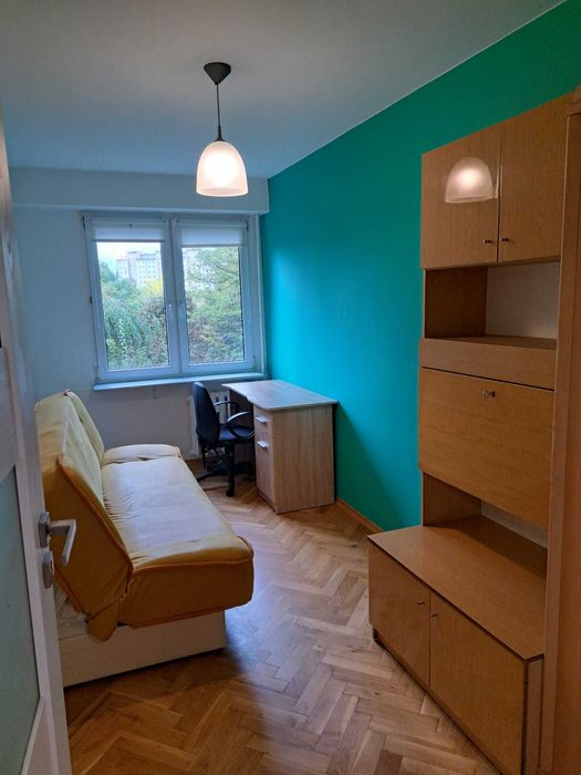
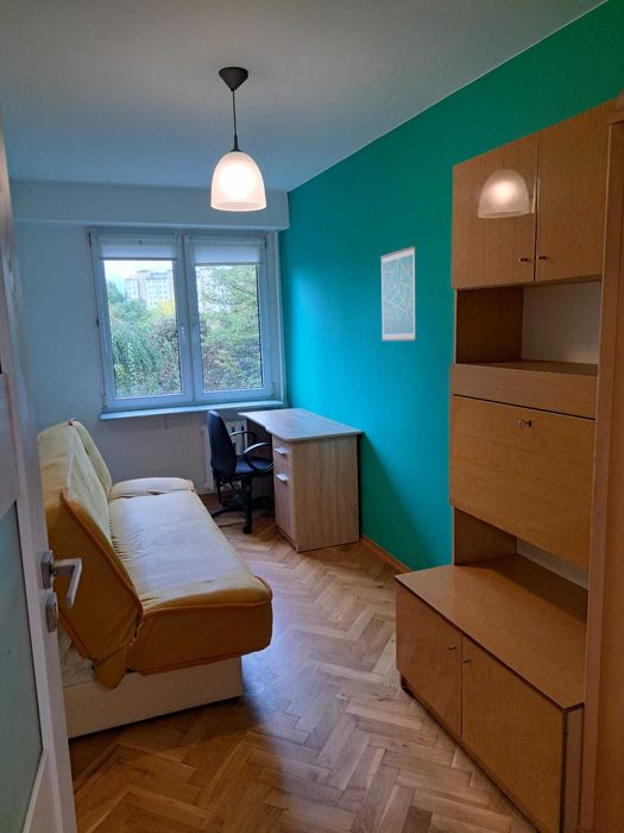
+ wall art [379,245,417,342]
